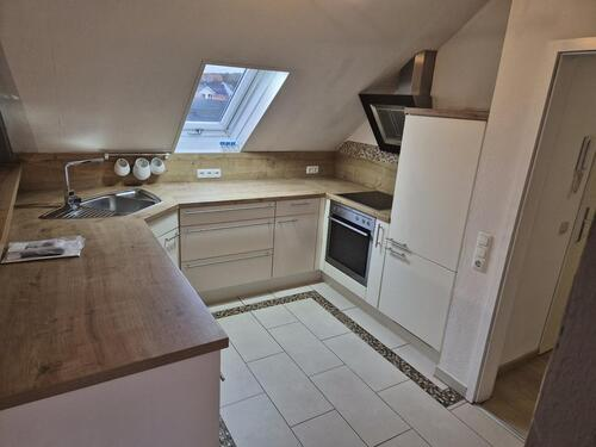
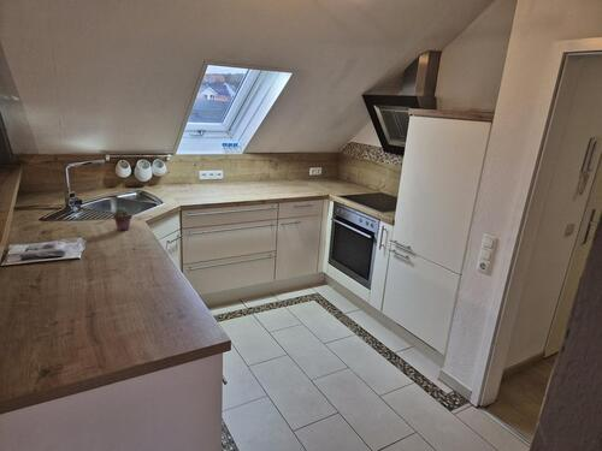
+ potted succulent [112,206,134,232]
